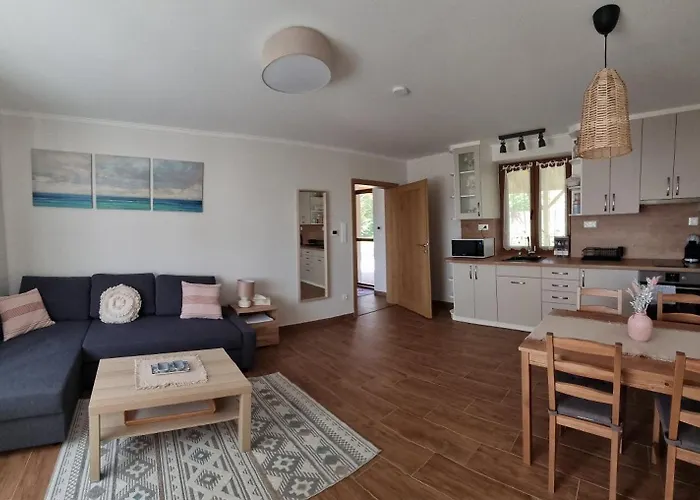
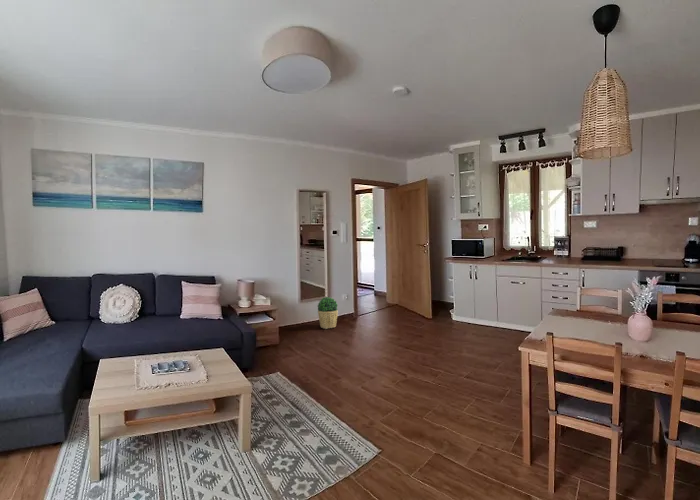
+ potted plant [317,296,339,330]
